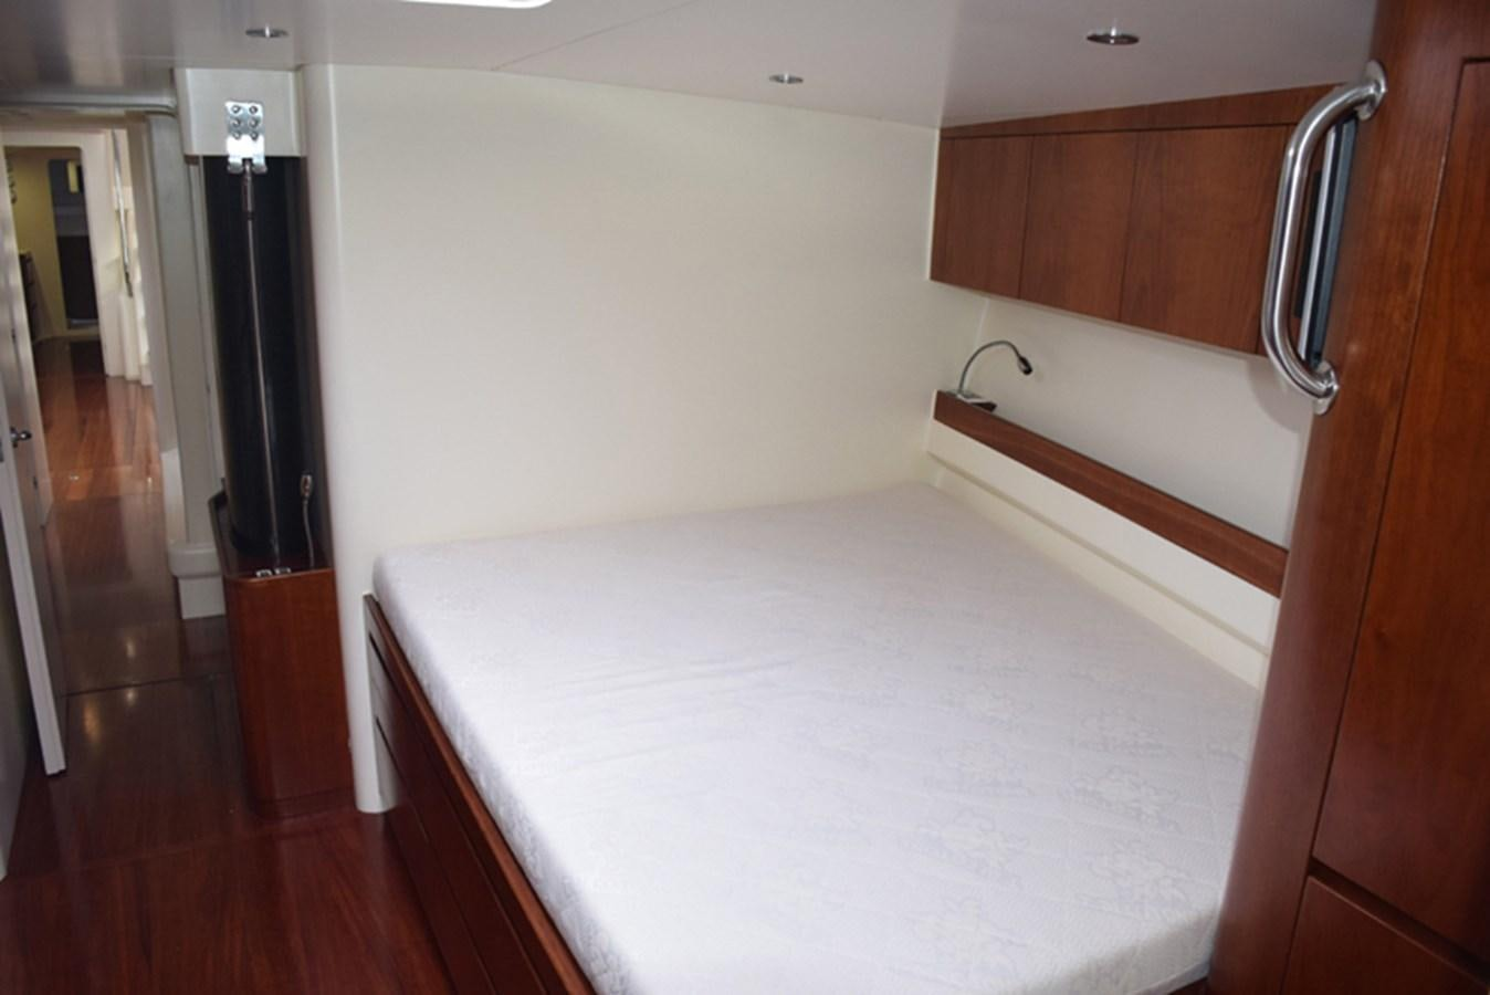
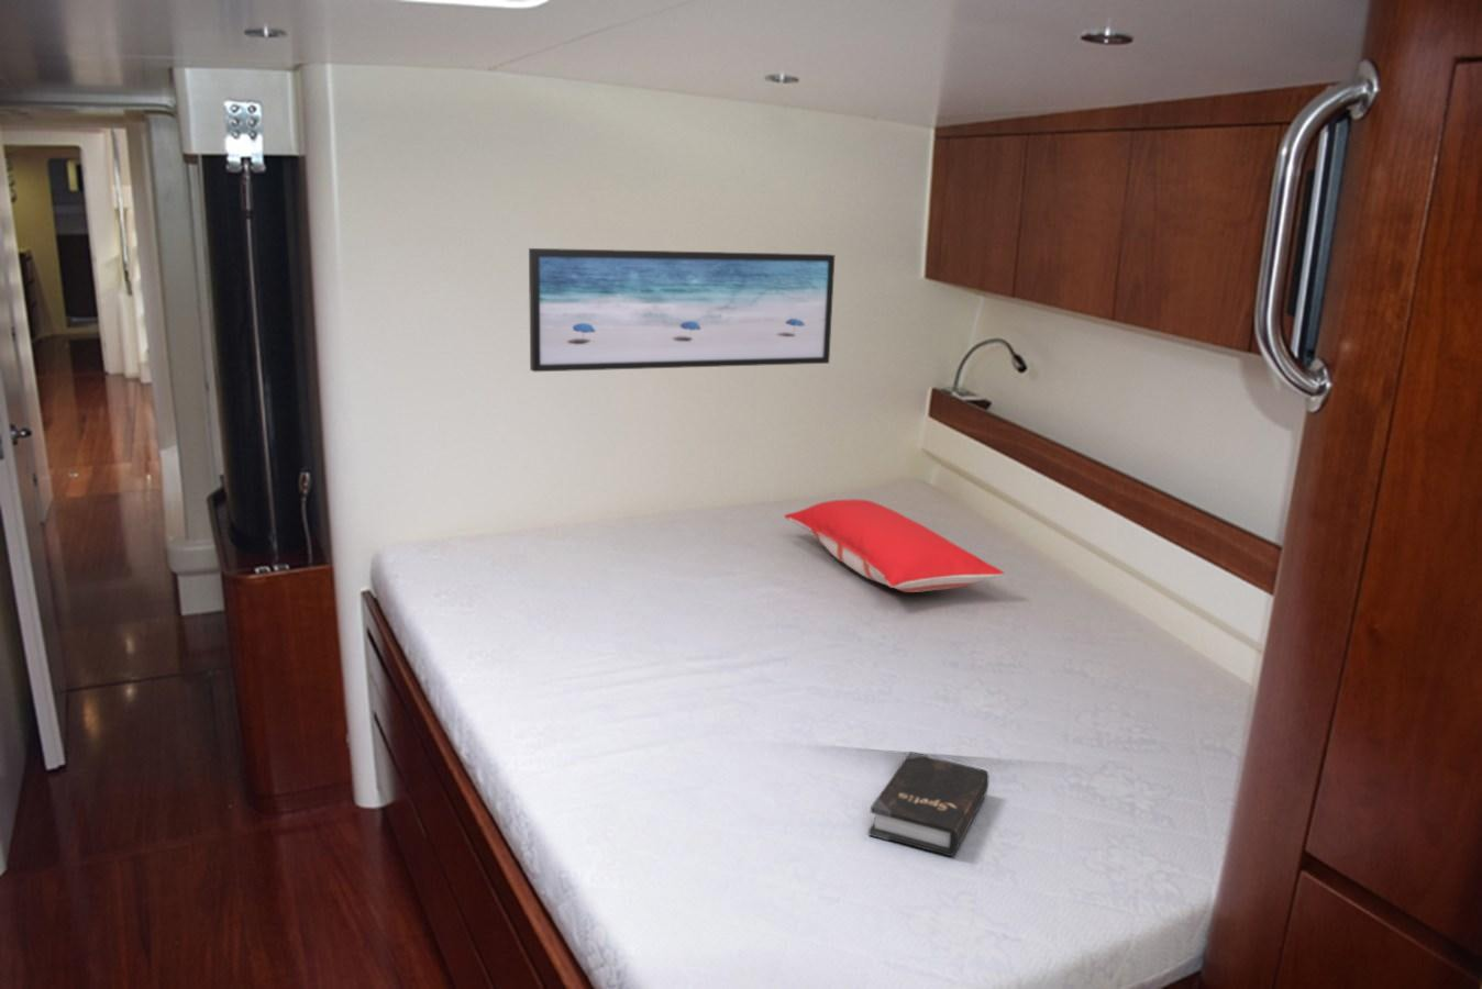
+ wall art [528,247,836,372]
+ hardback book [867,751,989,858]
+ pillow [783,498,1006,594]
